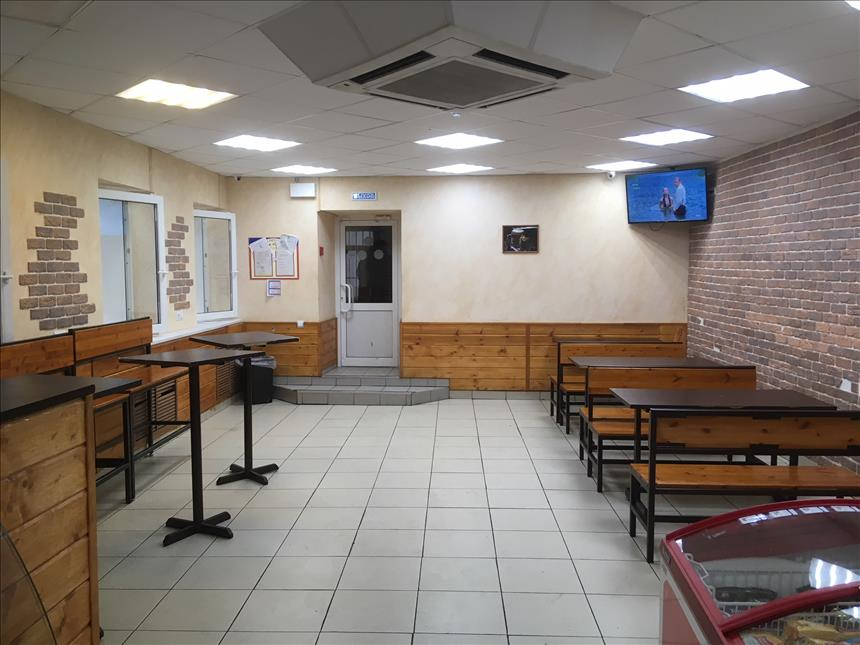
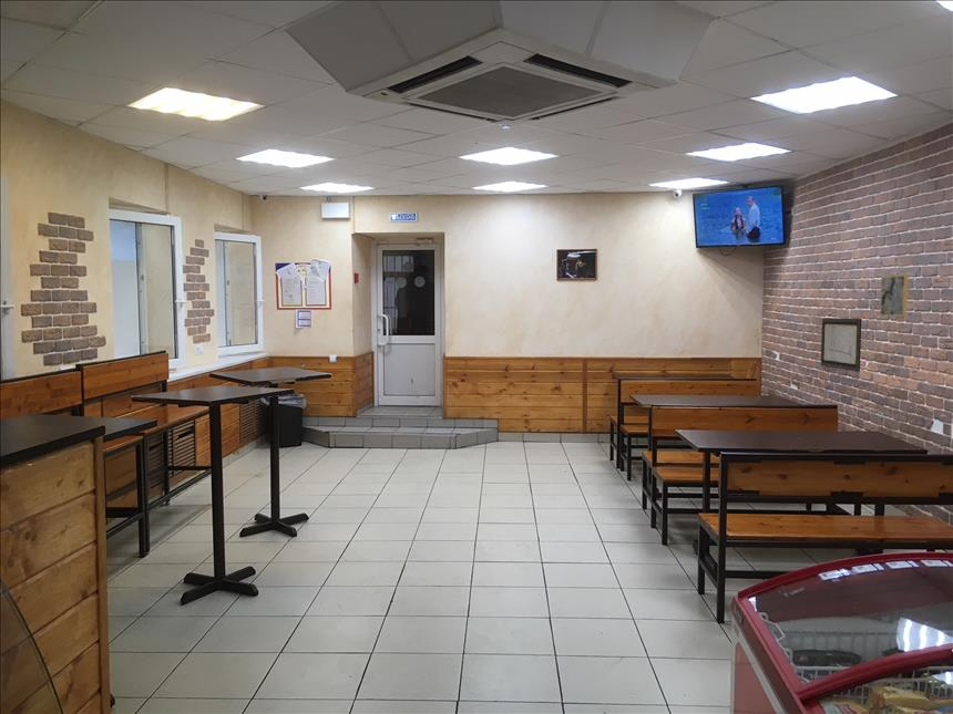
+ wall art [879,273,910,317]
+ wall art [820,317,863,373]
